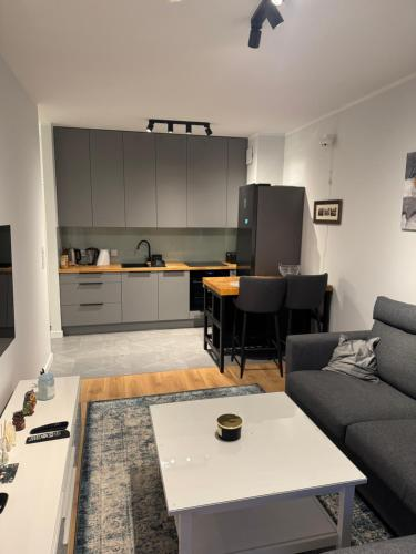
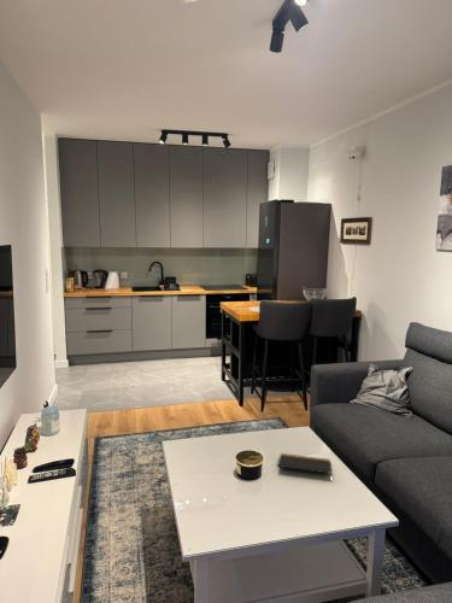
+ notepad [276,452,333,475]
